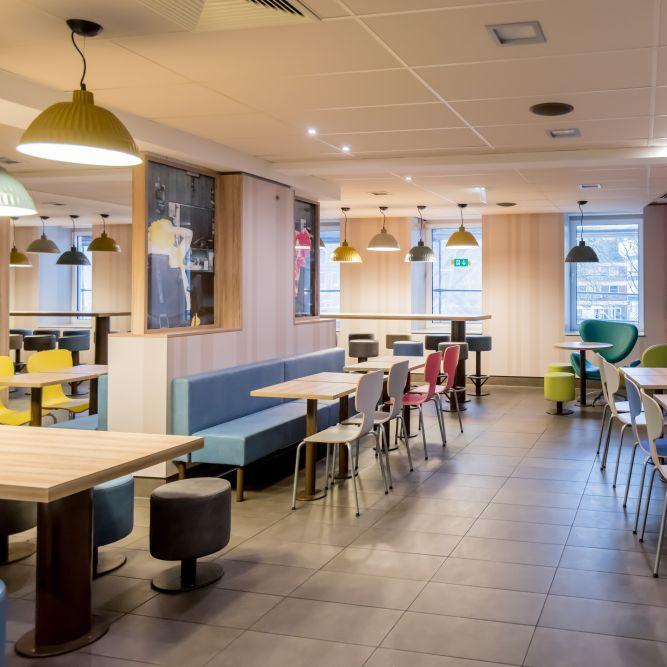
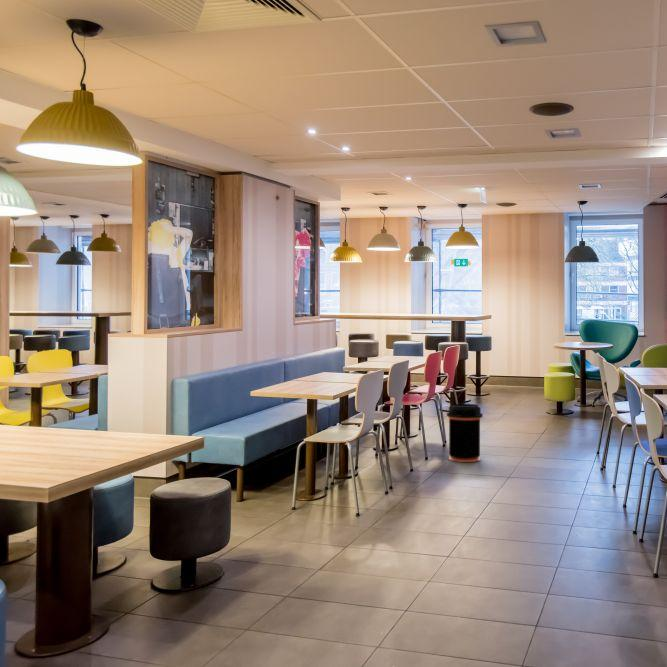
+ trash can [446,403,484,463]
